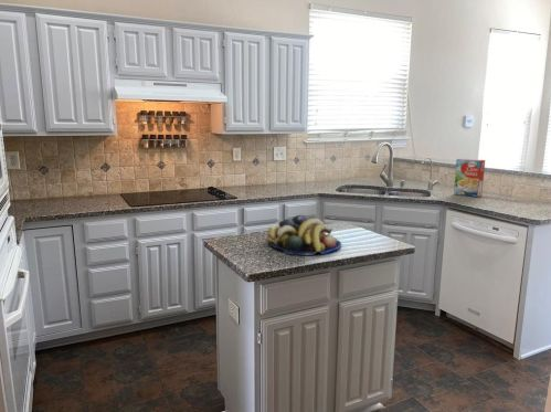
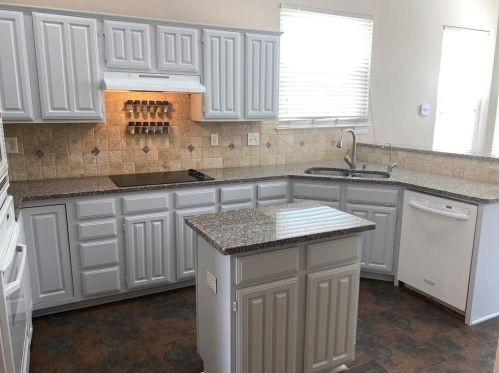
- cereal box [453,158,486,198]
- fruit bowl [266,214,342,256]
